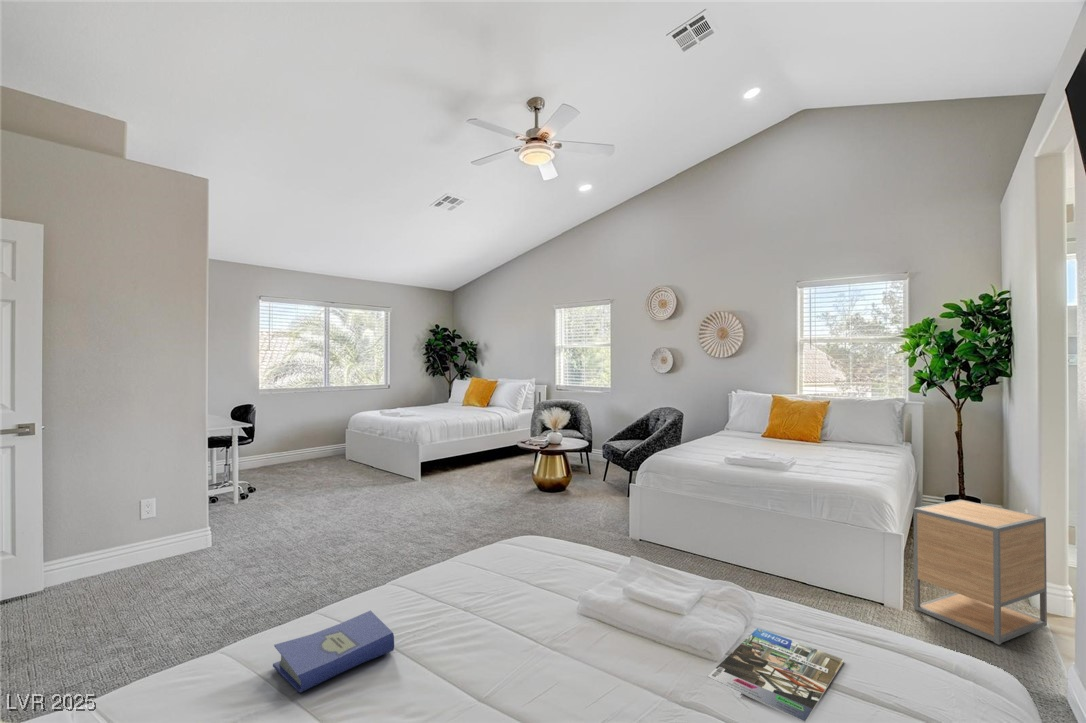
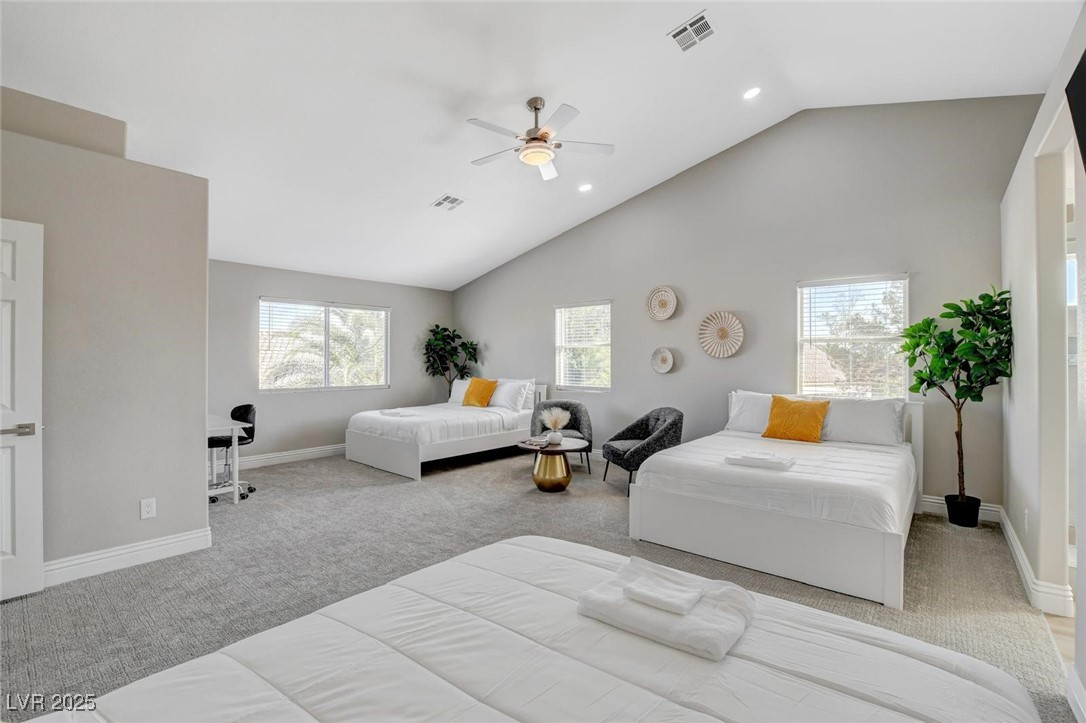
- nightstand [912,499,1048,646]
- hardcover book [272,609,395,693]
- magazine [707,627,845,723]
